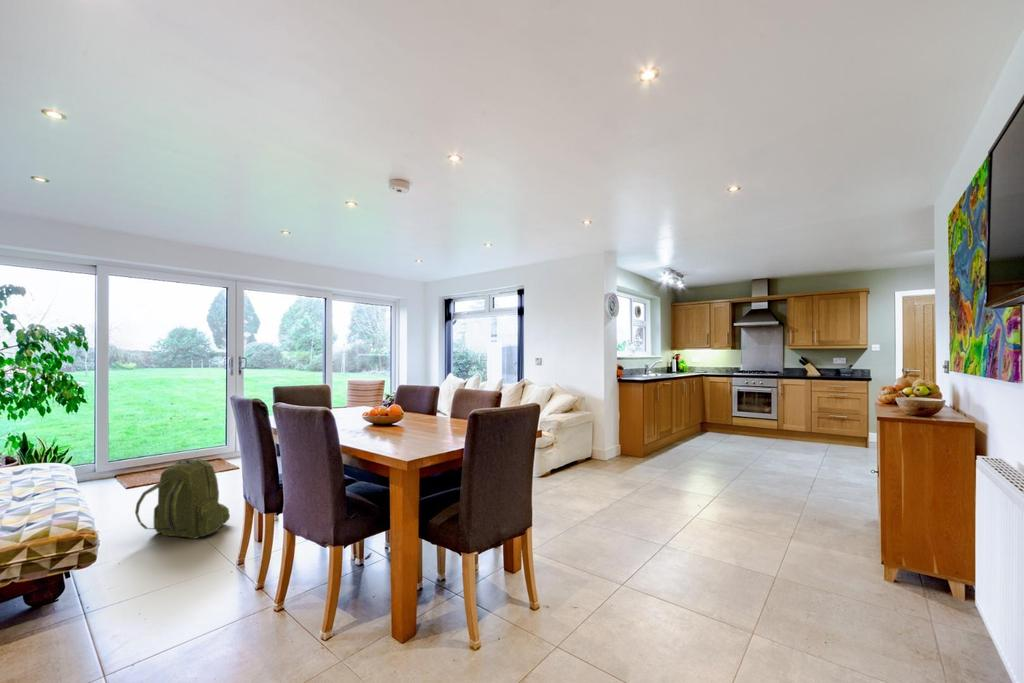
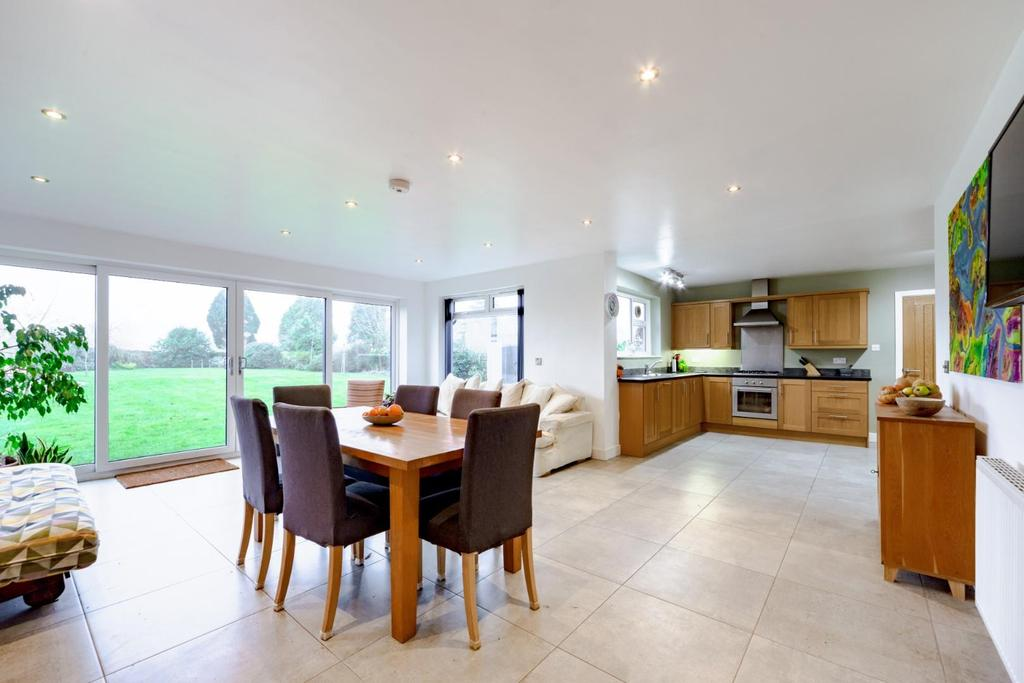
- backpack [134,458,231,540]
